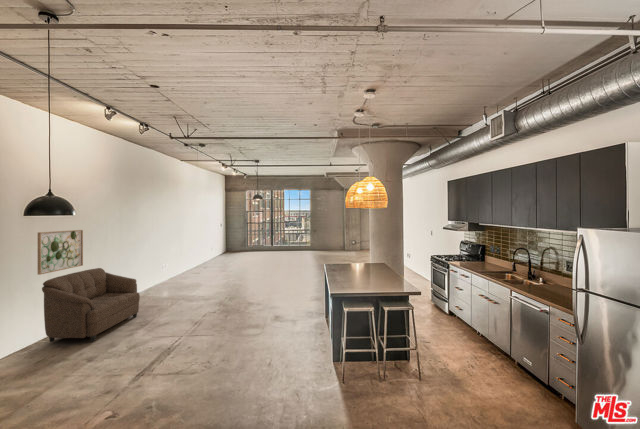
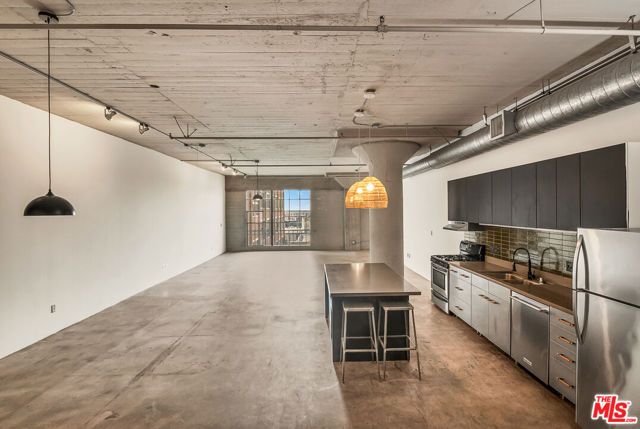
- sofa [41,267,141,343]
- wall art [37,229,84,276]
